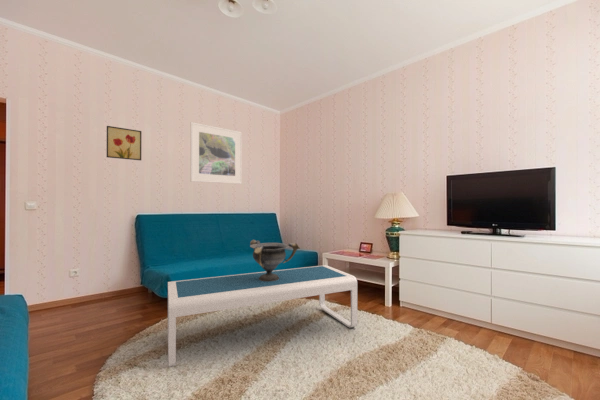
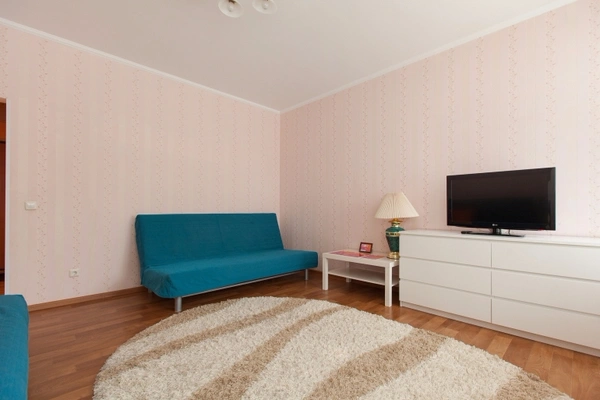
- wall art [106,125,142,161]
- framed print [189,121,243,185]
- coffee table [167,264,358,368]
- decorative bowl [249,239,301,281]
